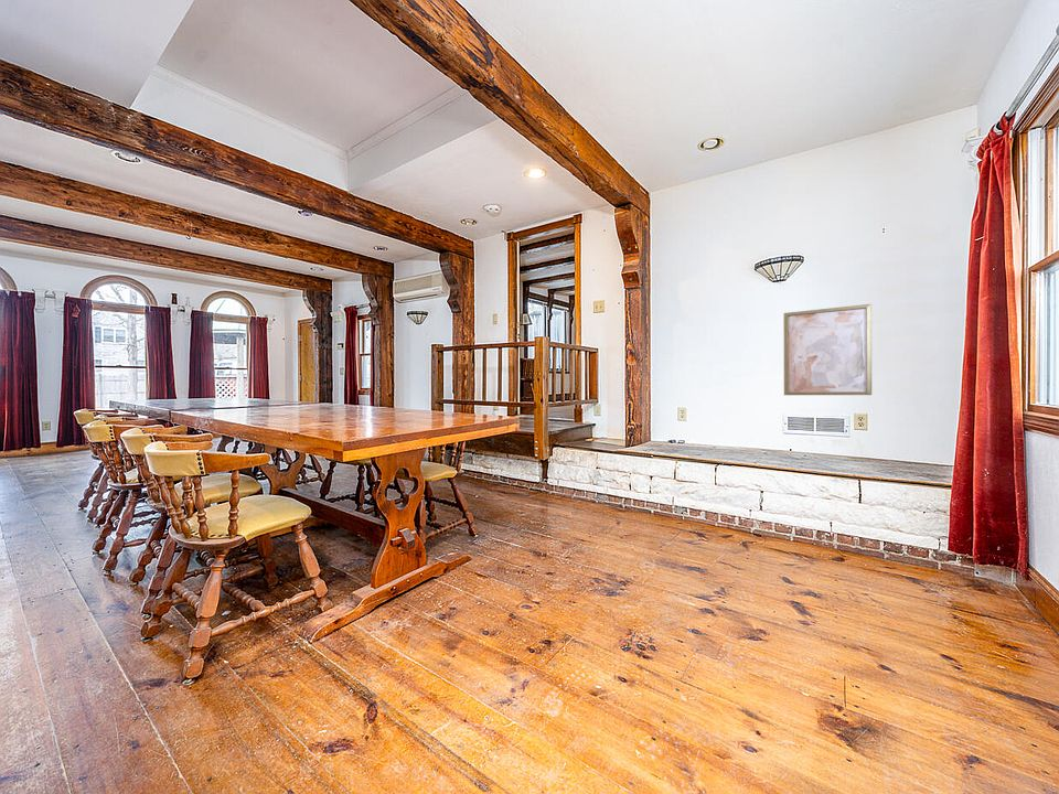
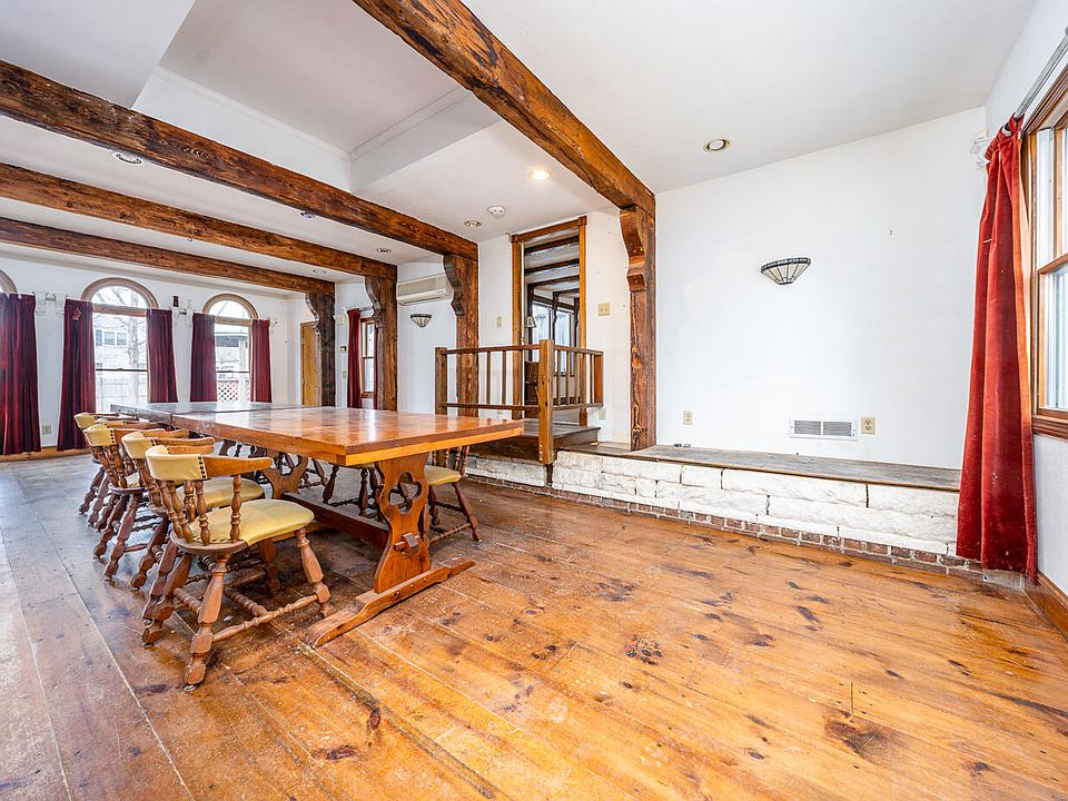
- wall art [783,303,873,396]
